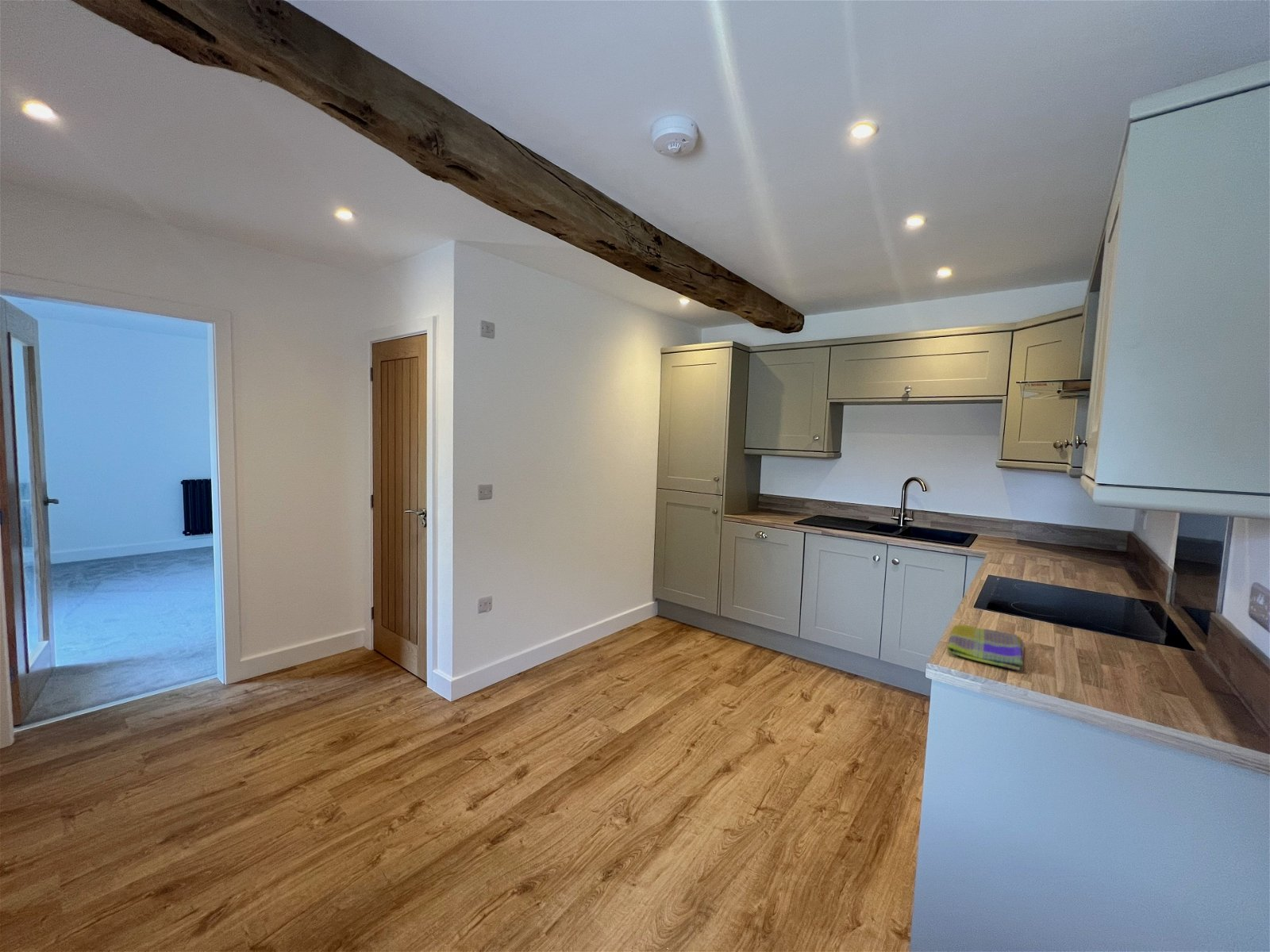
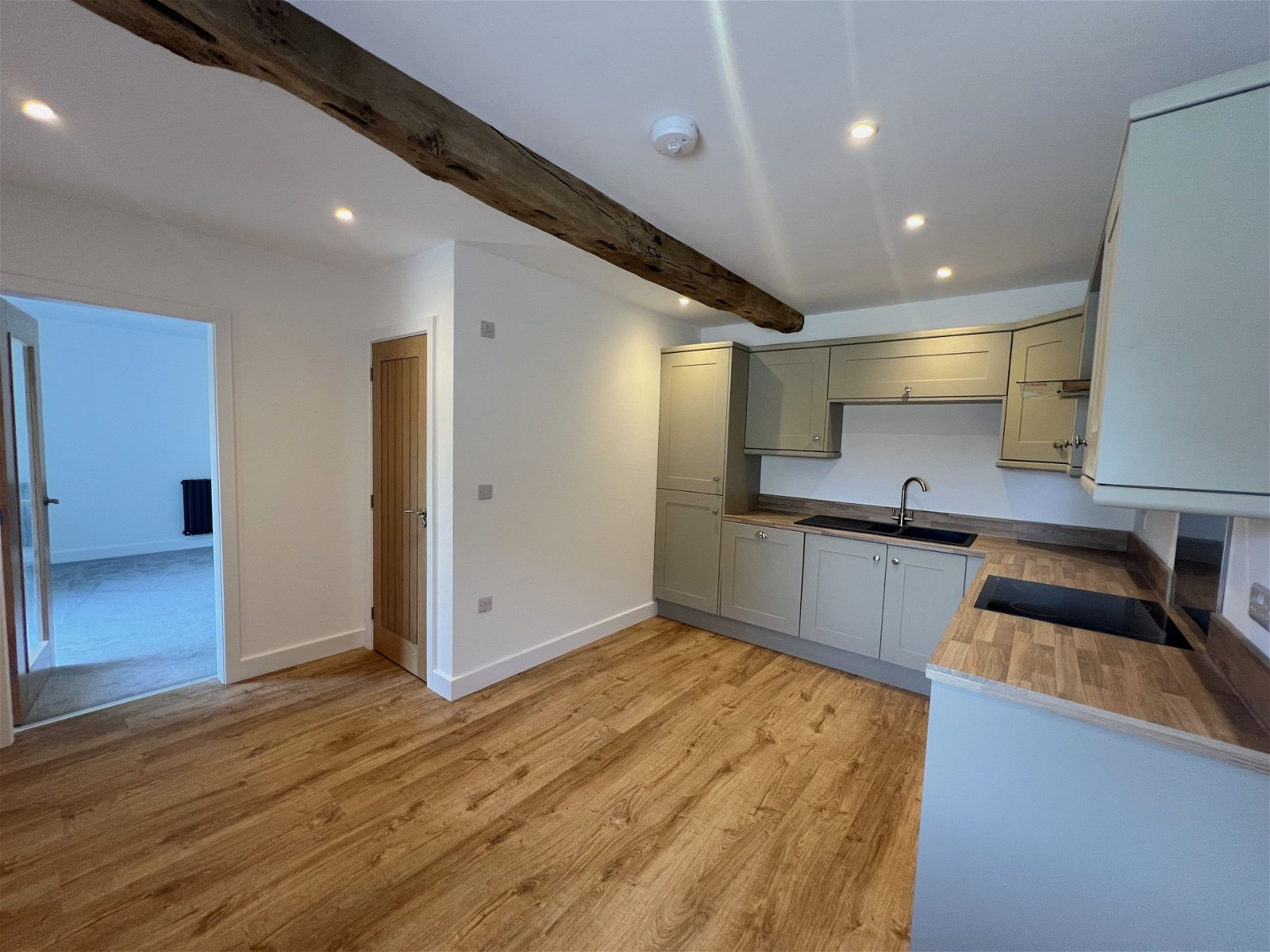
- dish towel [946,624,1026,671]
